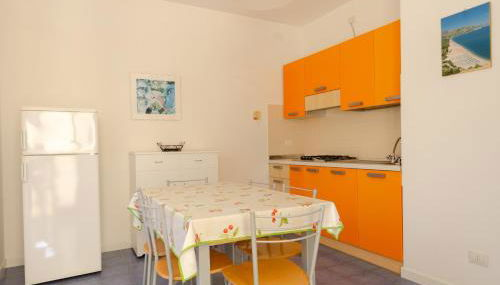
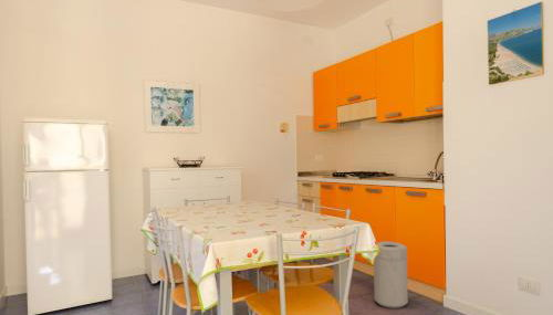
+ trash can [373,240,409,309]
